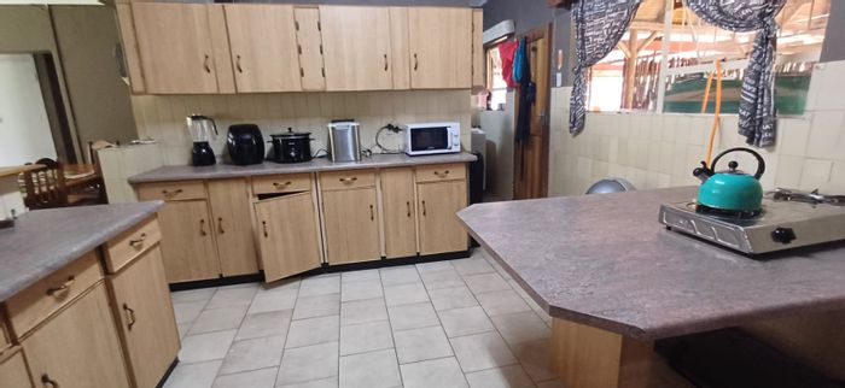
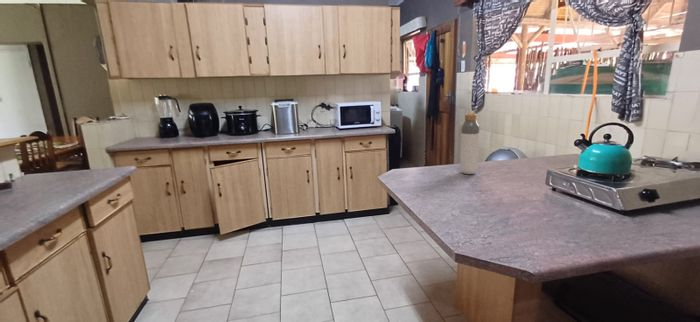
+ bottle [459,113,480,175]
